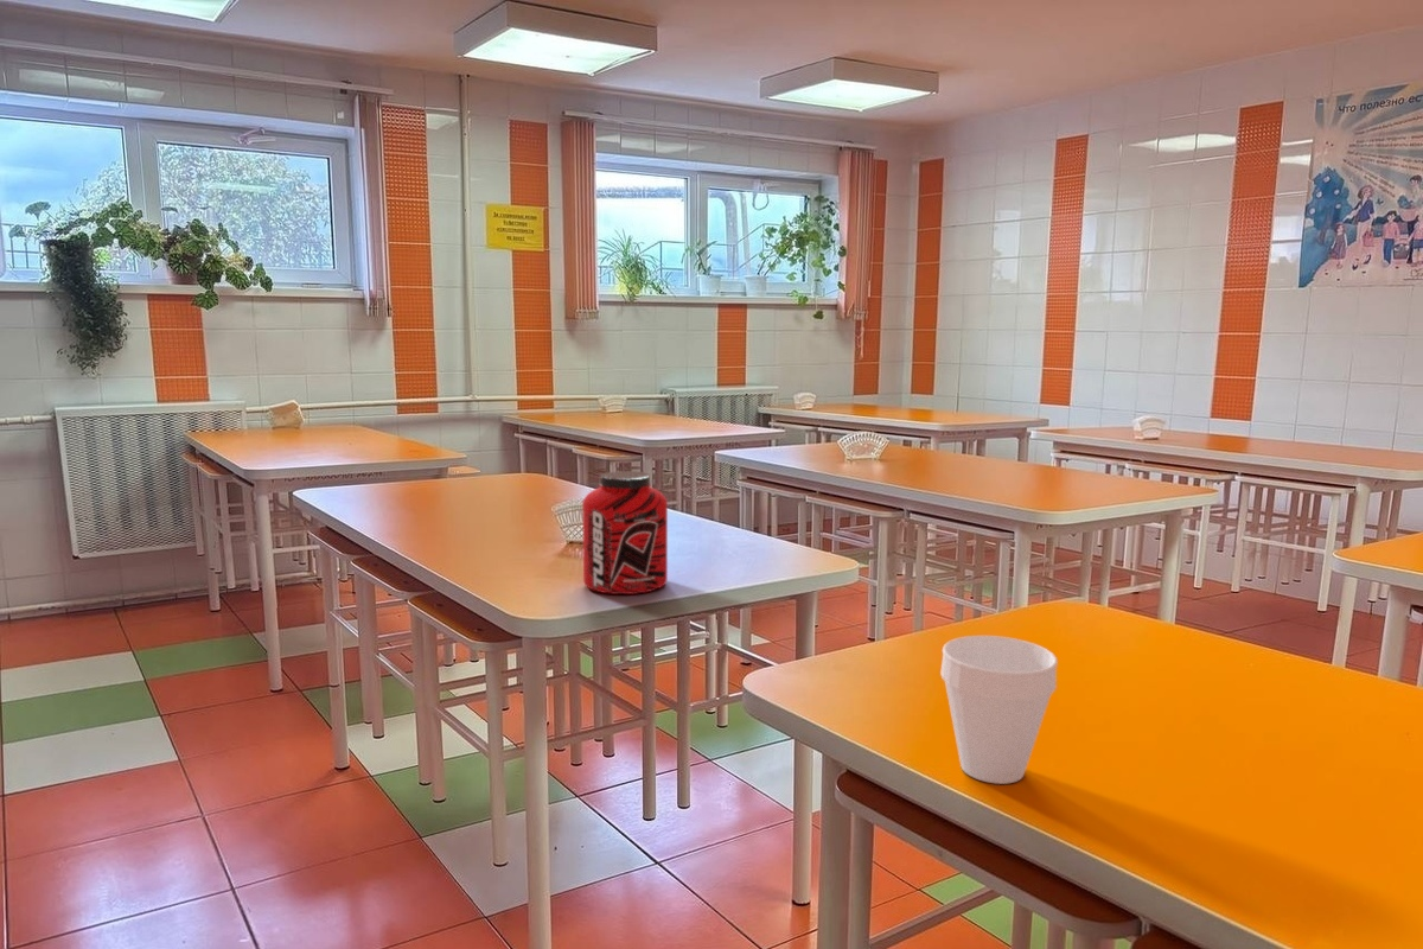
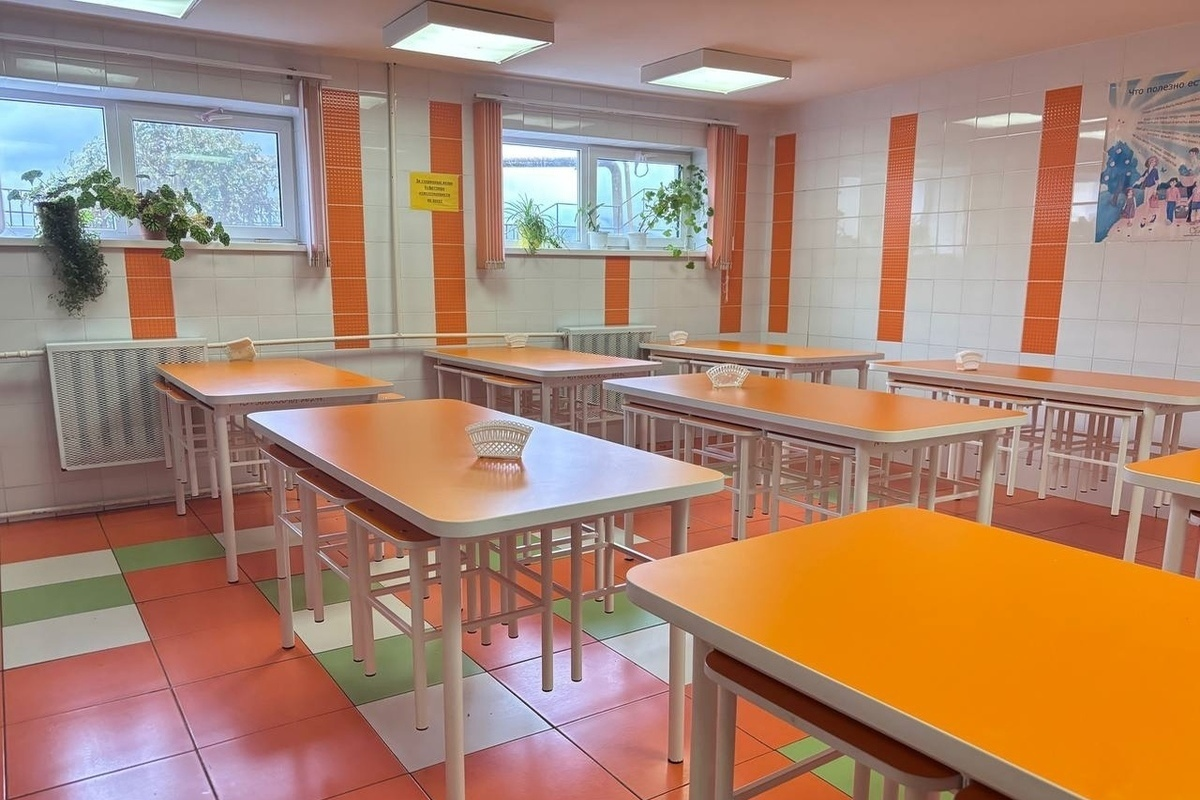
- cup [939,635,1059,785]
- protein powder [581,470,669,595]
